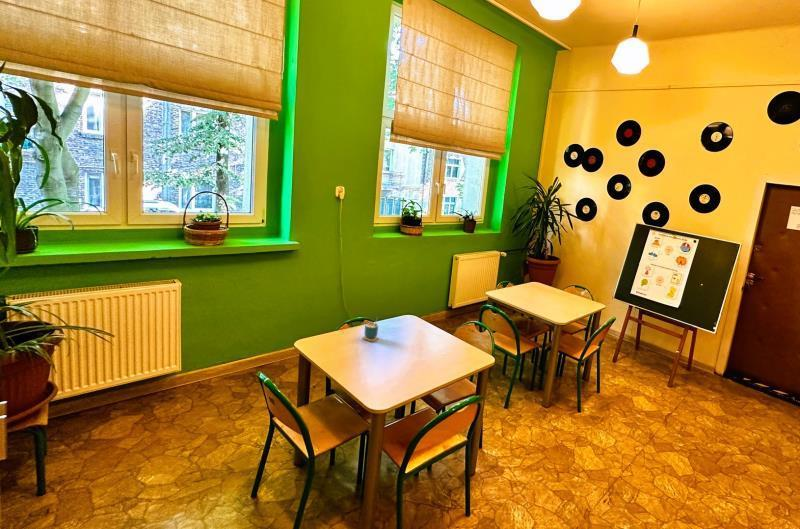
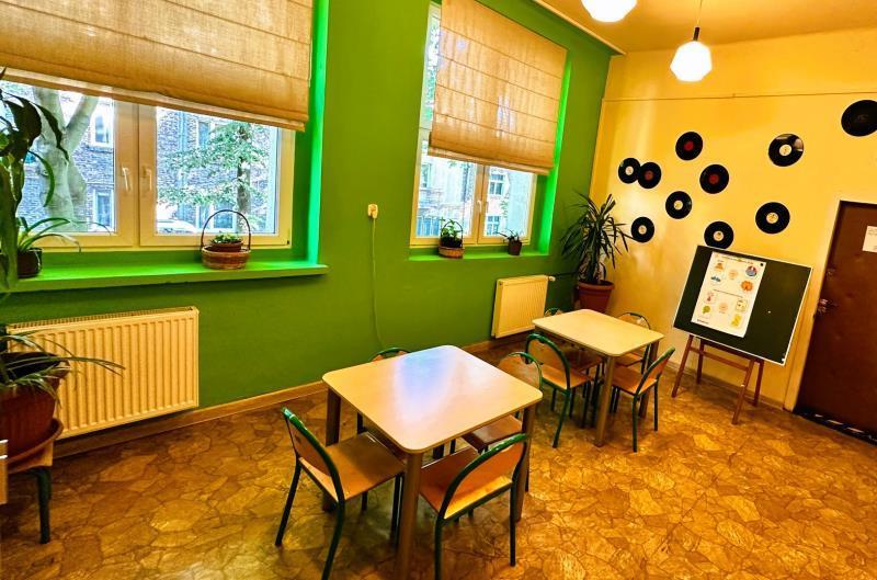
- cup [361,316,380,342]
